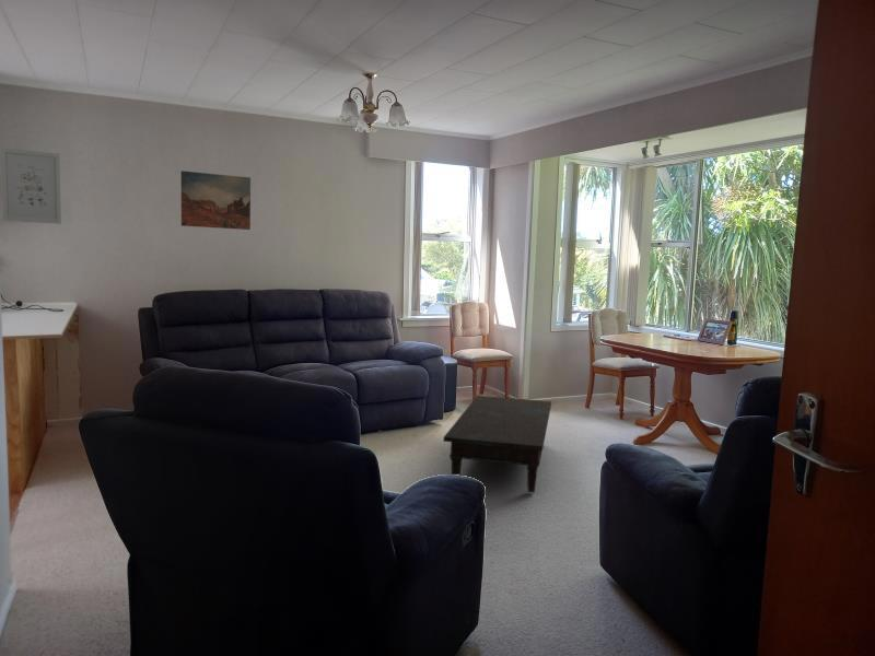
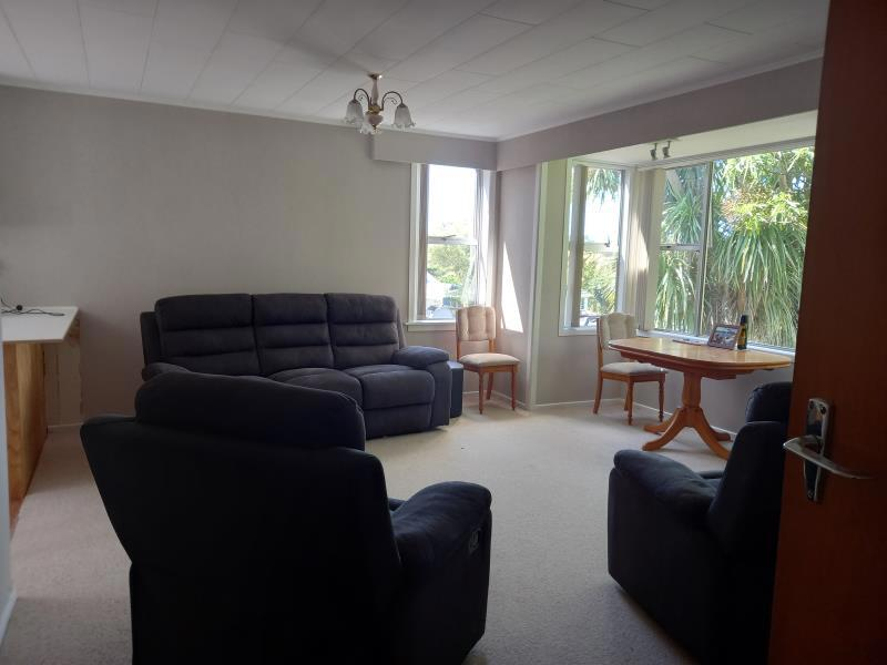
- wall art [0,147,62,225]
- wall art [180,169,252,231]
- coffee table [442,395,552,493]
